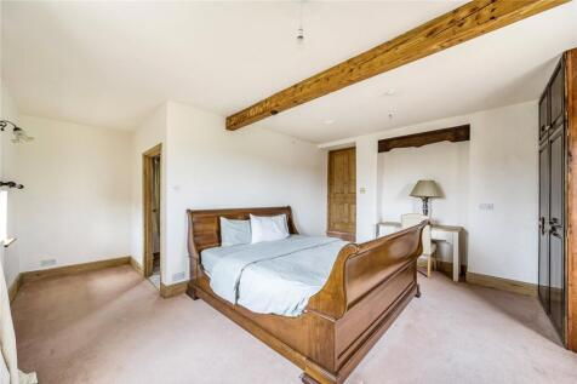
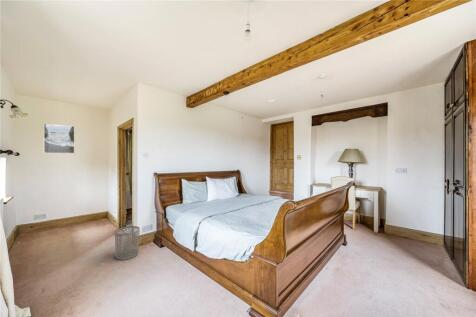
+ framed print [43,123,76,154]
+ waste bin [114,225,141,261]
